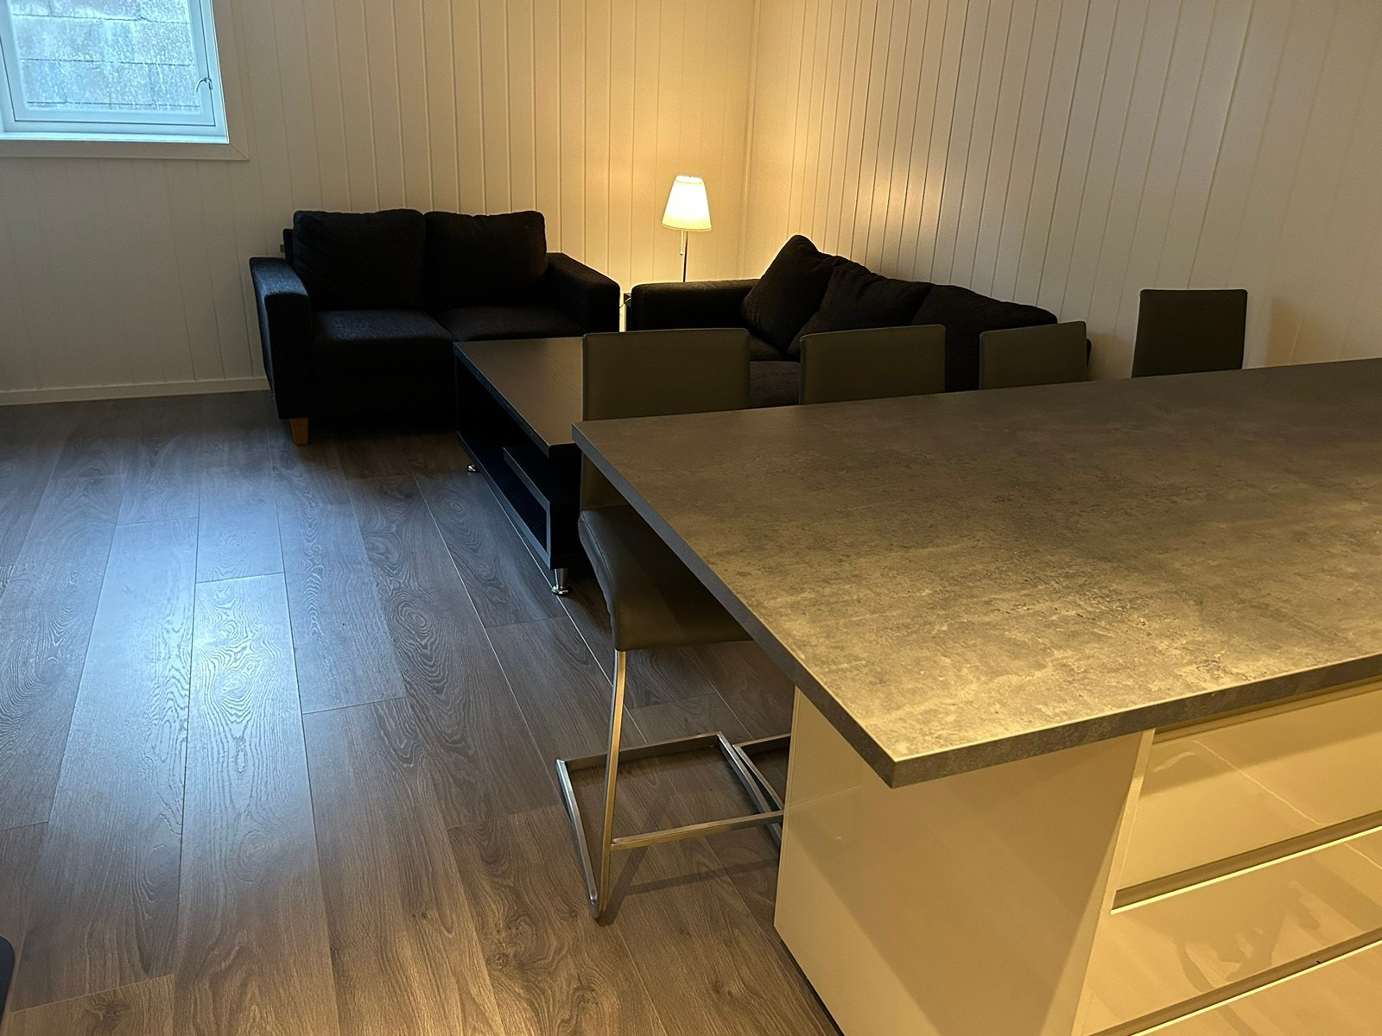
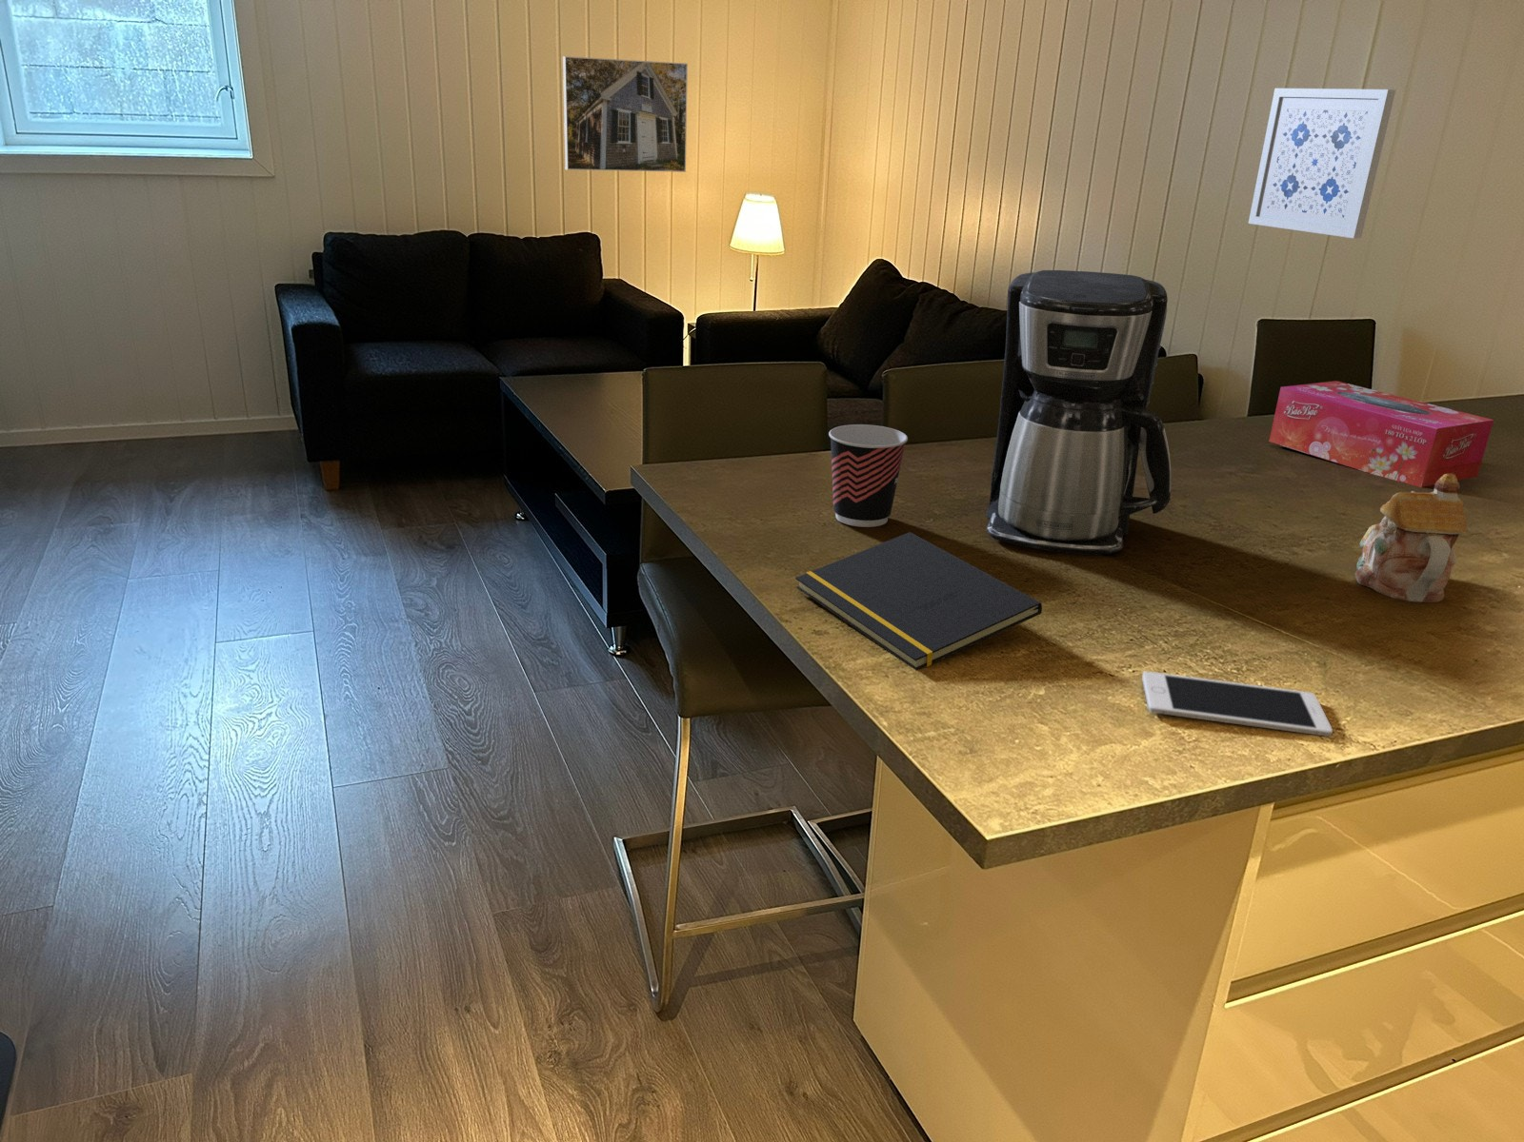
+ wall art [1248,88,1397,239]
+ tissue box [1268,380,1494,488]
+ cell phone [1141,671,1333,738]
+ cup [828,423,908,528]
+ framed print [562,55,689,173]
+ teapot [1355,474,1469,603]
+ notepad [794,531,1043,671]
+ coffee maker [985,270,1171,555]
